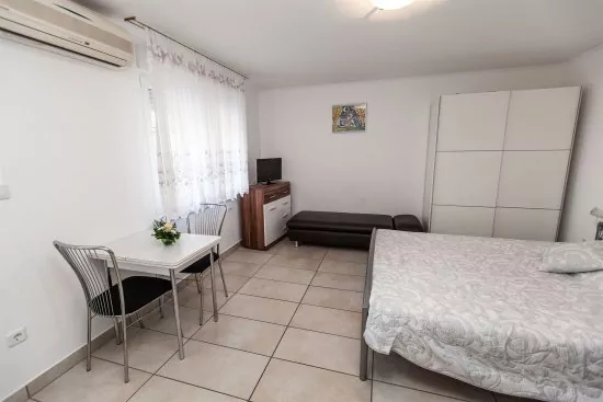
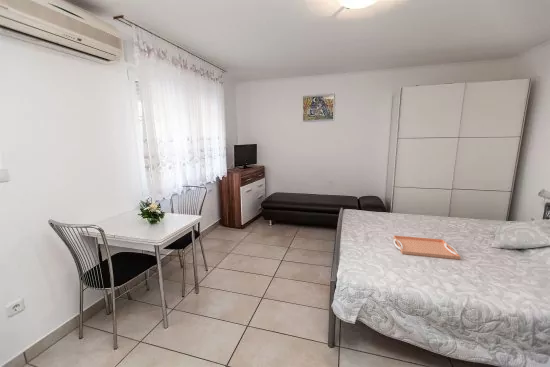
+ serving tray [393,235,461,260]
